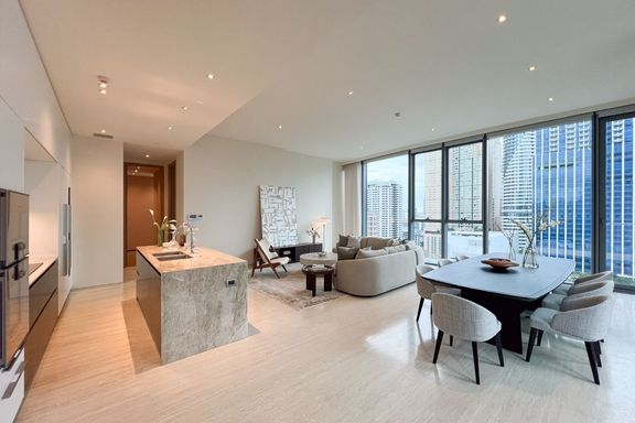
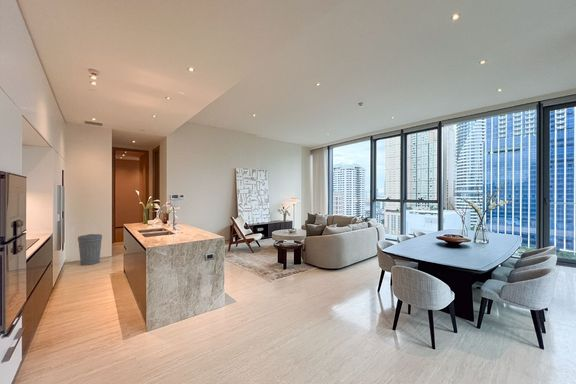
+ trash can [77,233,103,266]
